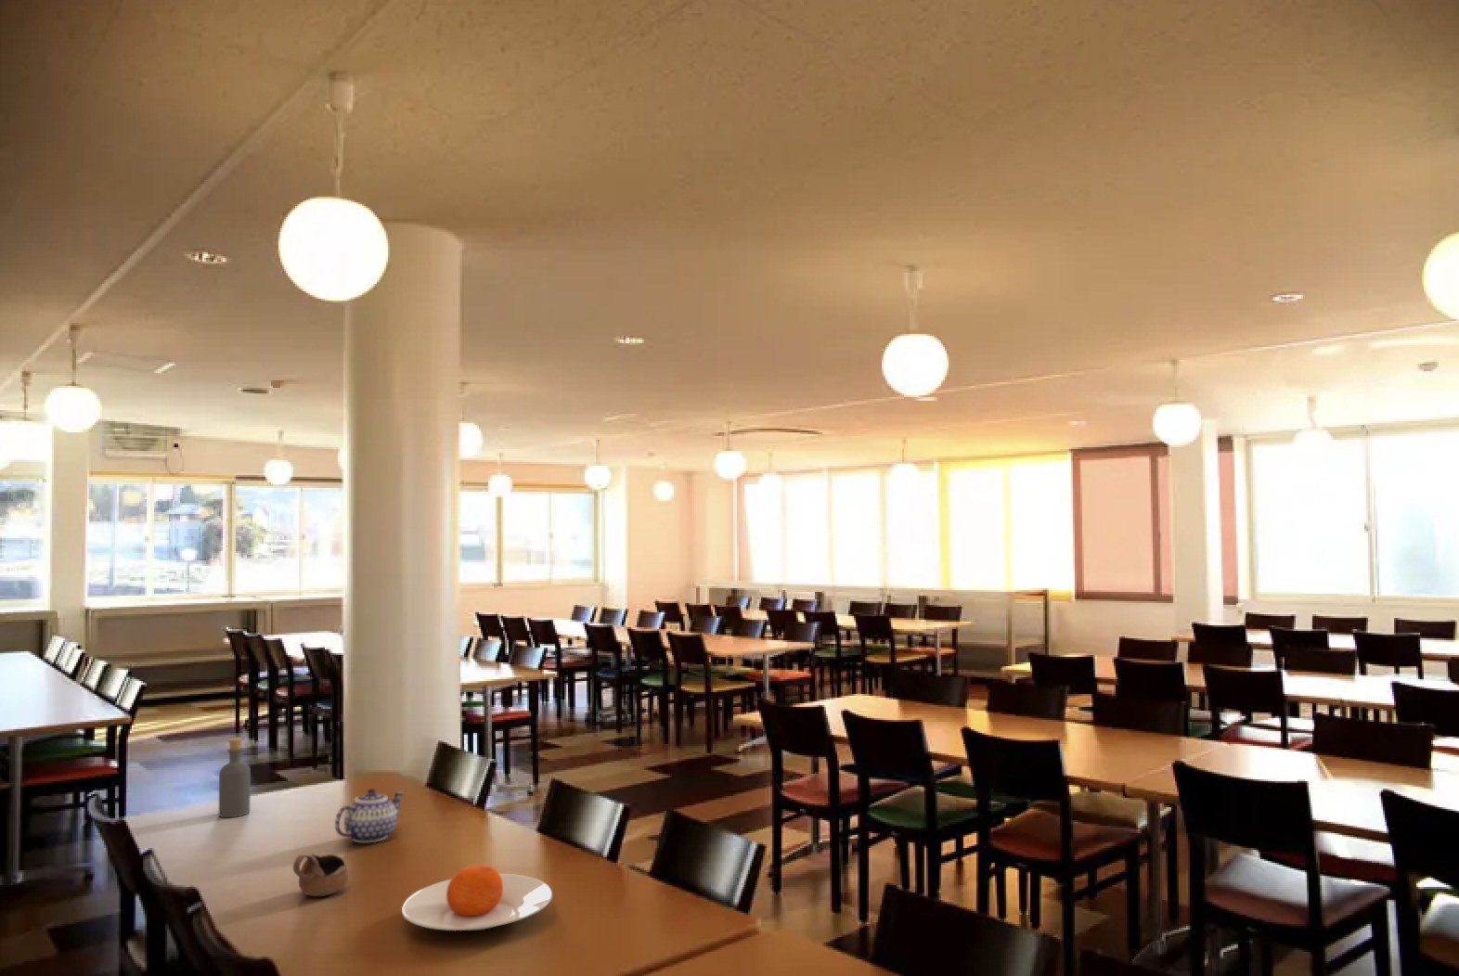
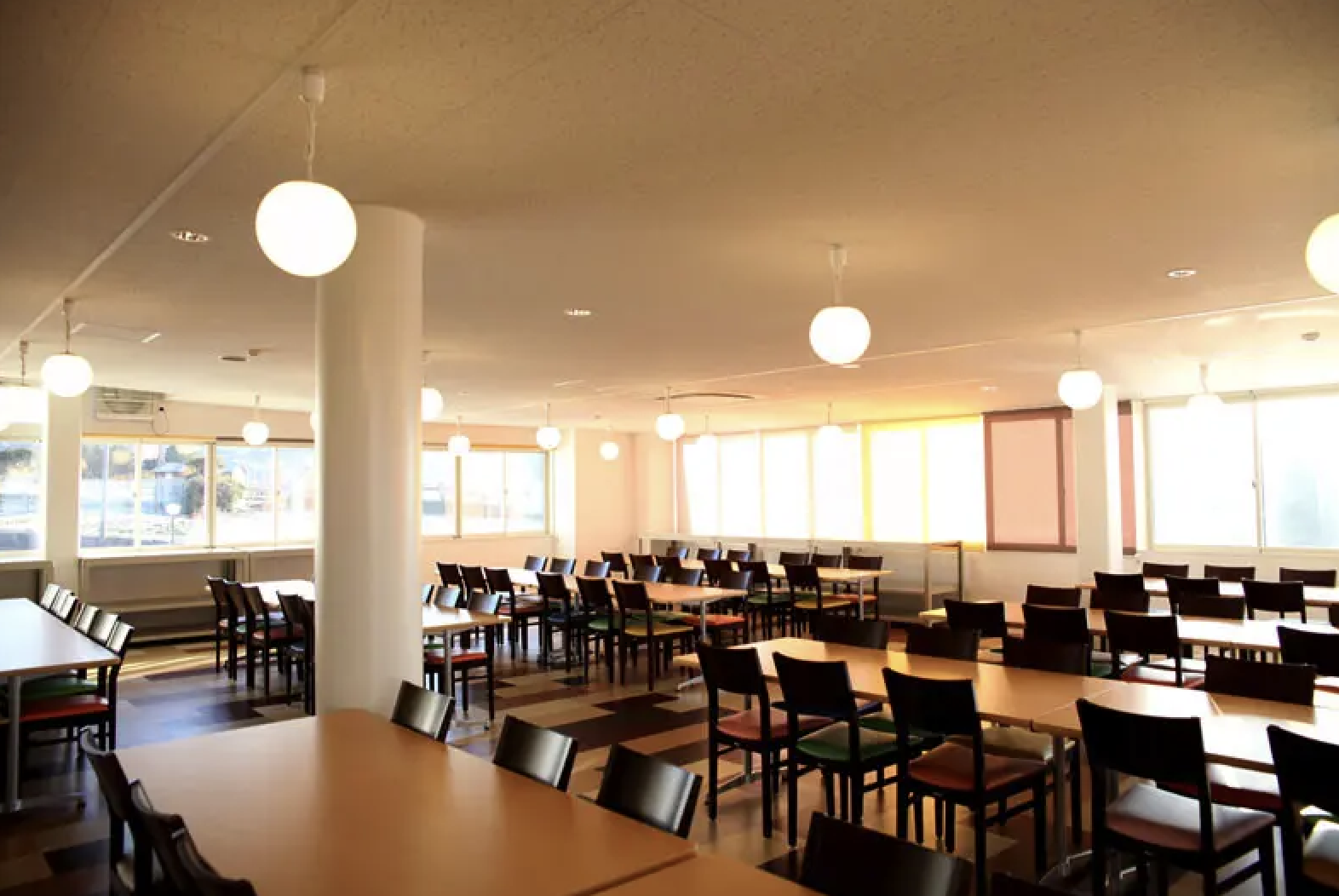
- teapot [335,788,404,843]
- cup [292,853,349,898]
- plate [401,864,554,931]
- bottle [218,736,252,818]
